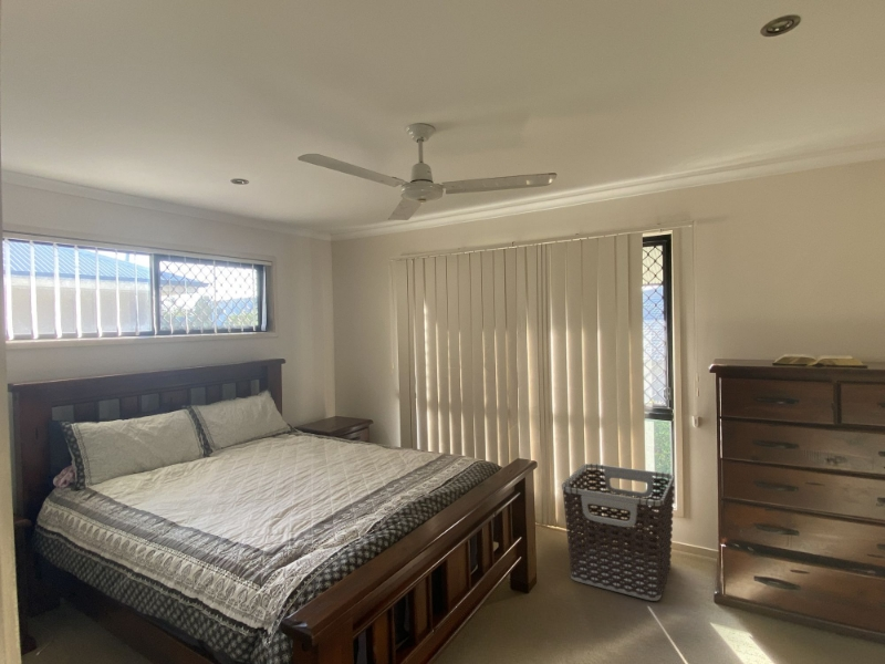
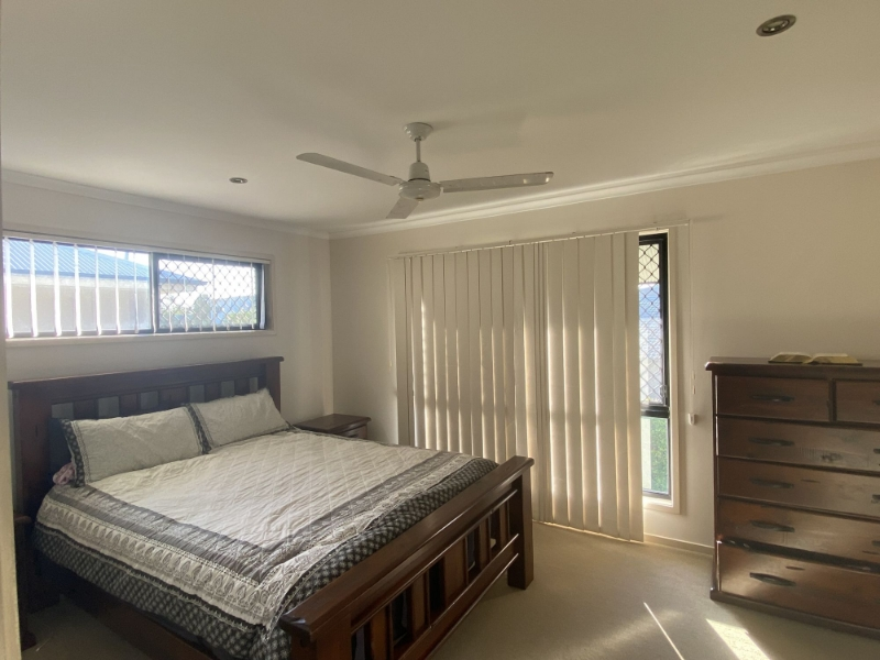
- clothes hamper [561,463,676,602]
